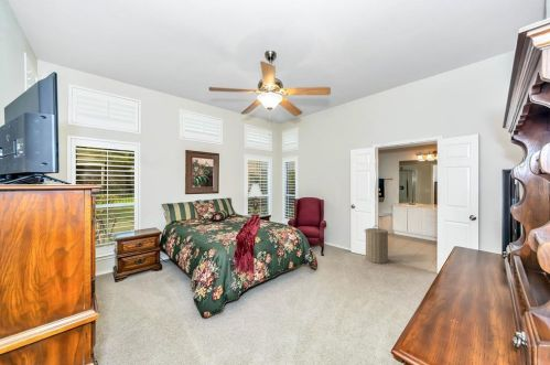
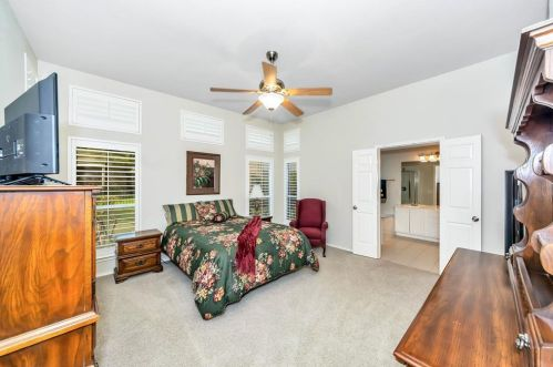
- laundry hamper [364,224,391,265]
